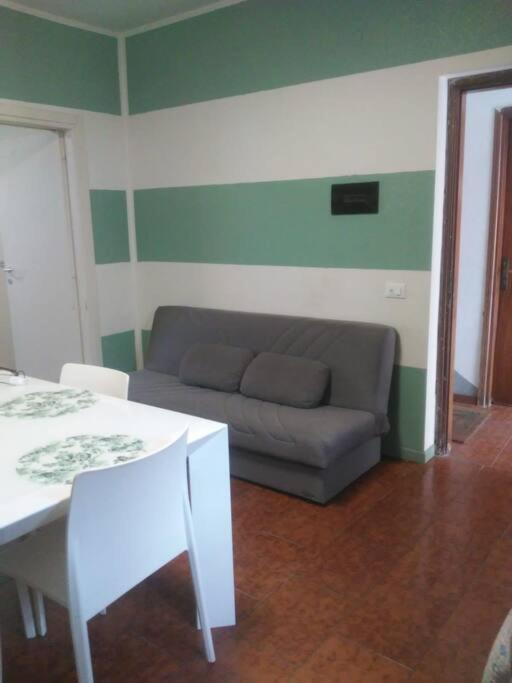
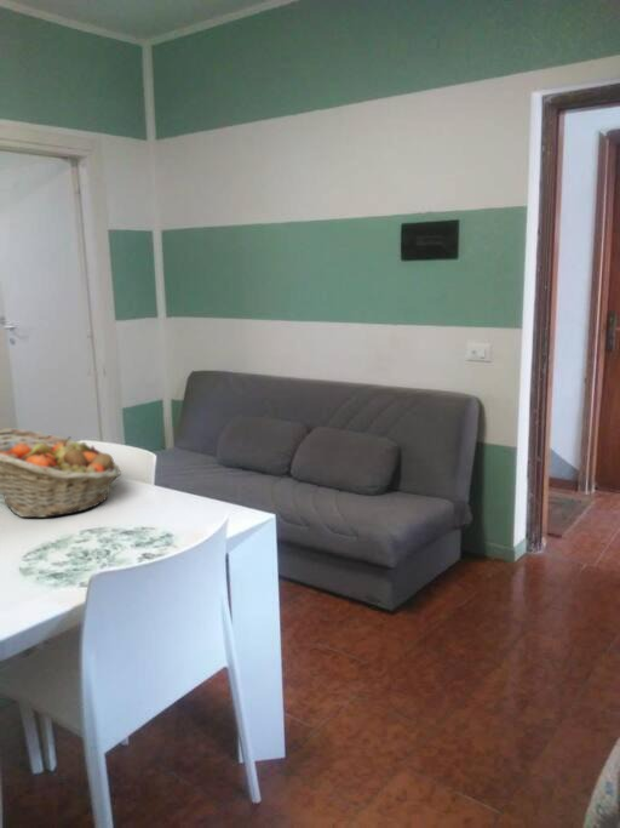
+ fruit basket [0,427,122,519]
